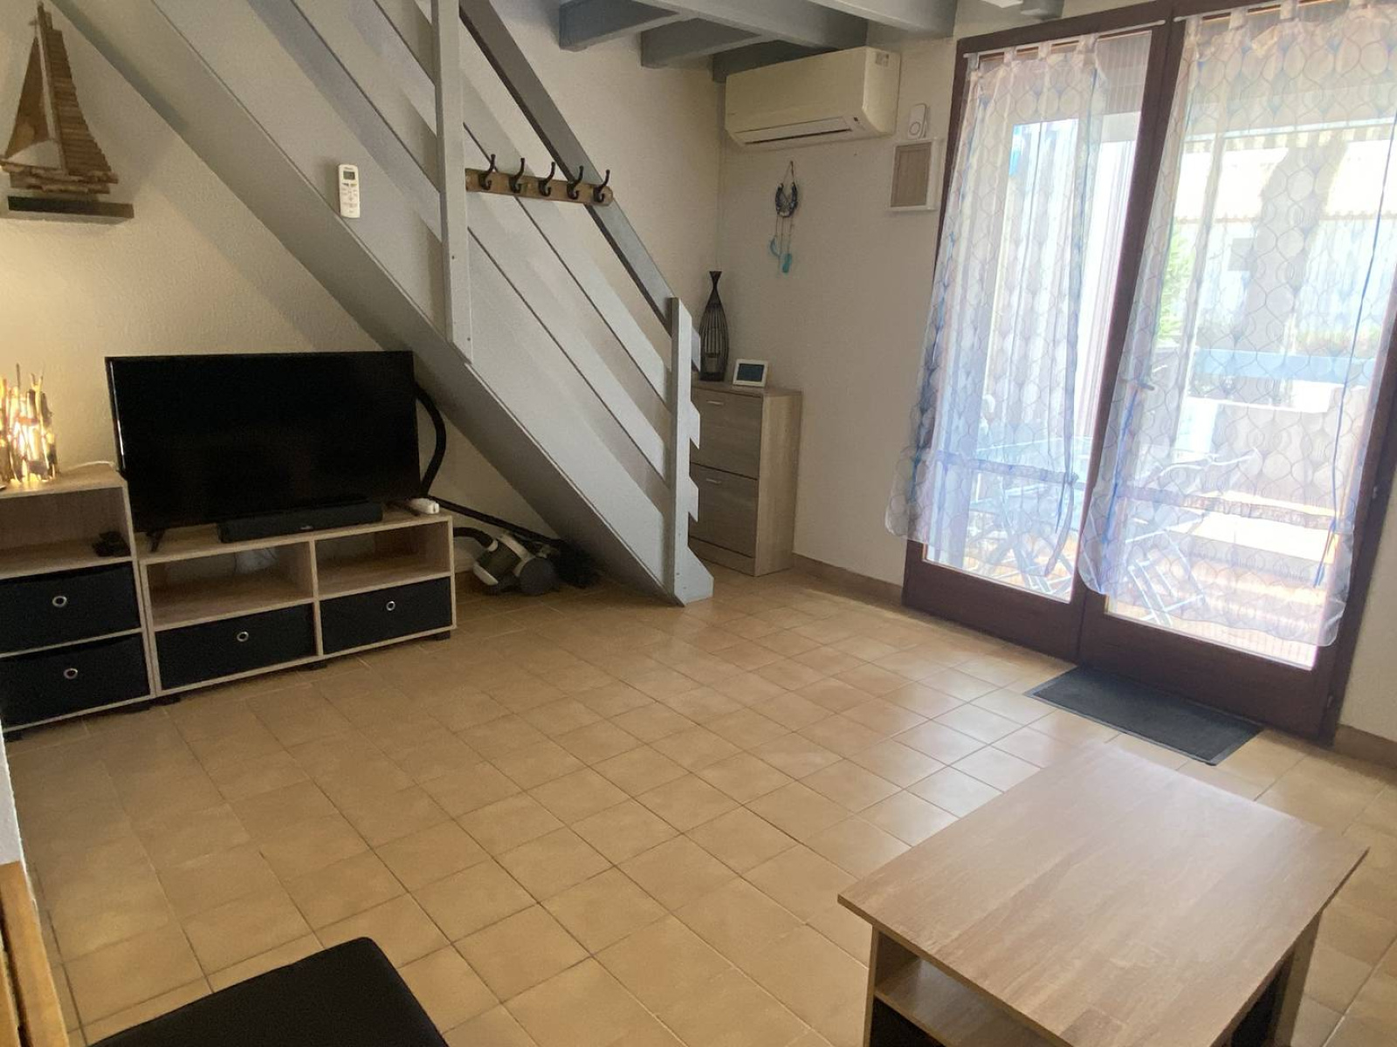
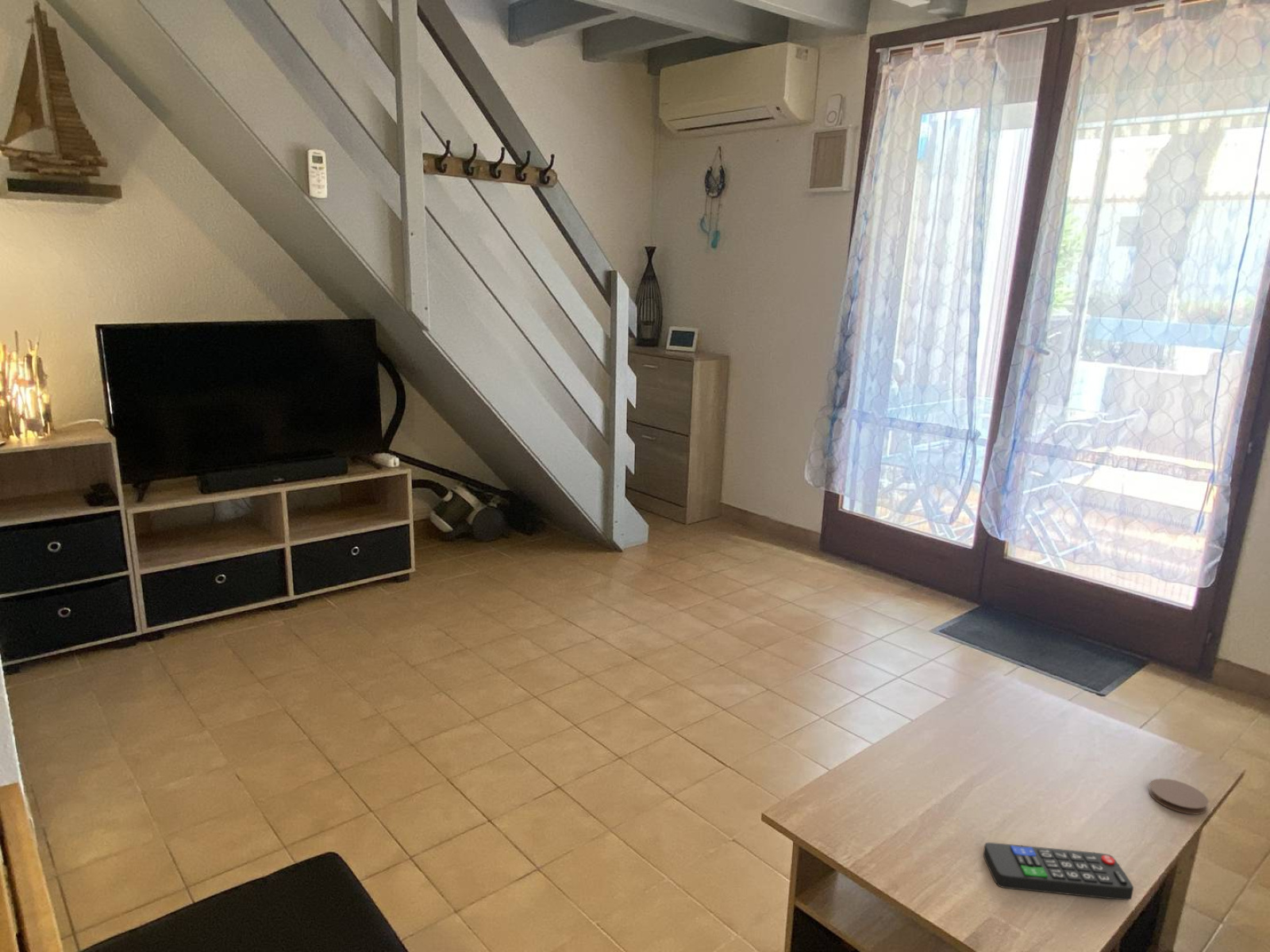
+ coaster [1148,777,1210,816]
+ remote control [983,842,1134,900]
